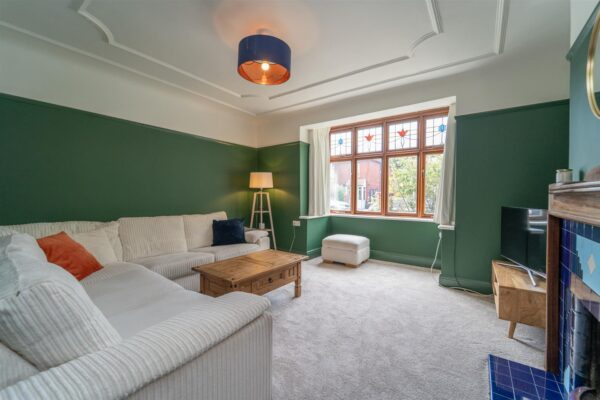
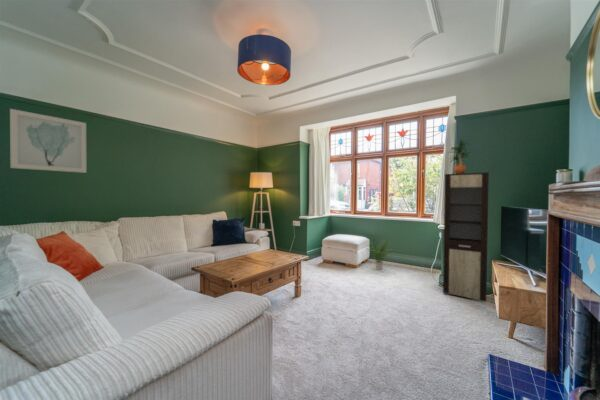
+ wall art [9,108,87,174]
+ cabinet [442,171,490,303]
+ potted plant [447,139,472,174]
+ potted plant [367,239,395,271]
